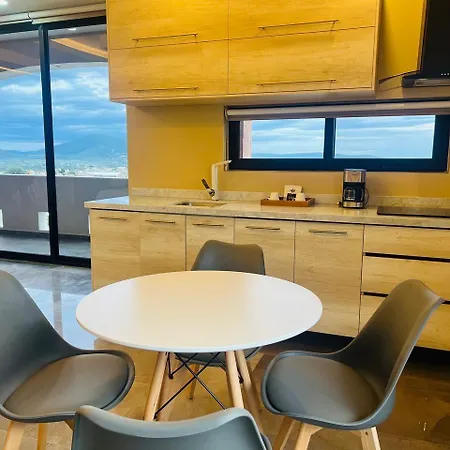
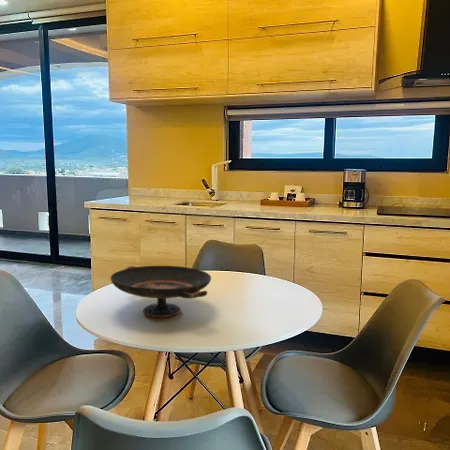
+ decorative bowl [109,265,212,318]
